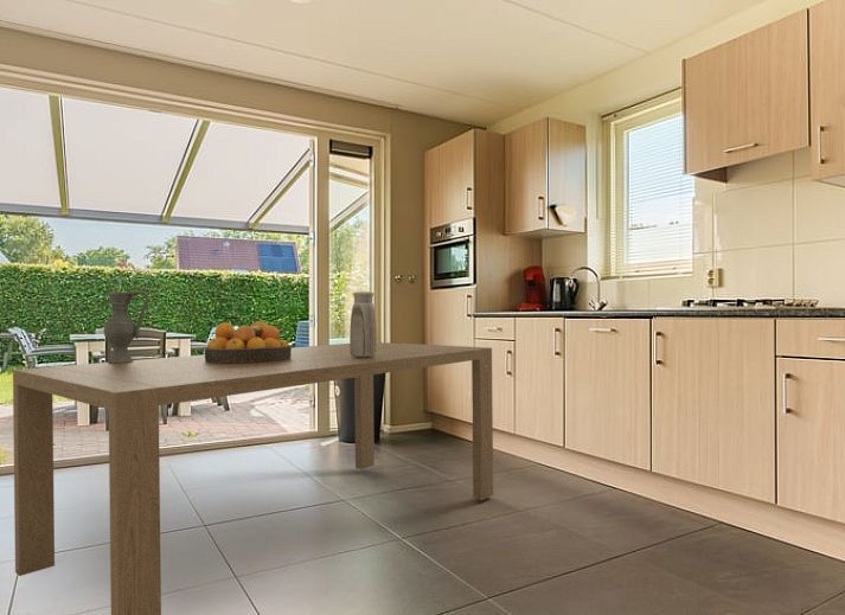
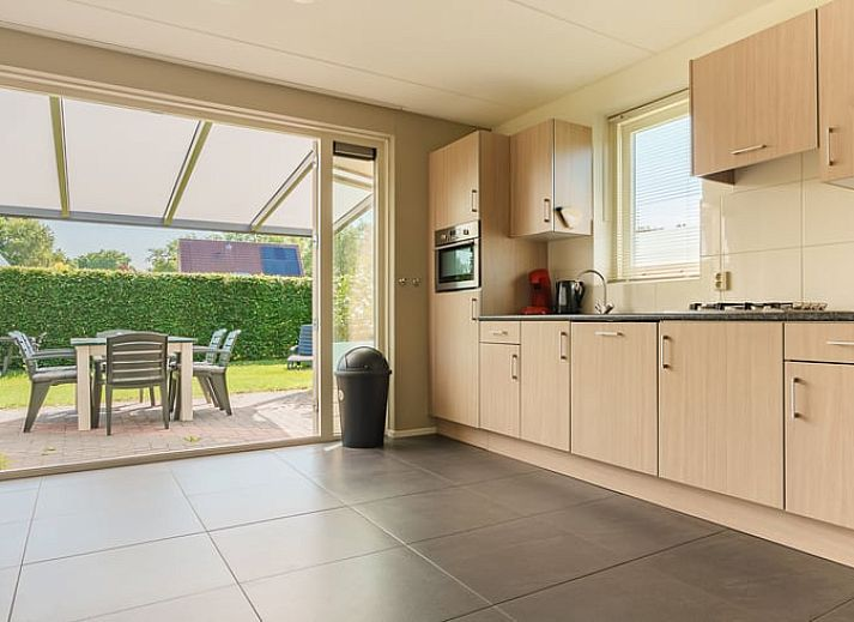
- dining table [12,341,494,615]
- fruit bowl [204,320,293,364]
- pitcher [103,288,152,364]
- vase [348,290,378,358]
